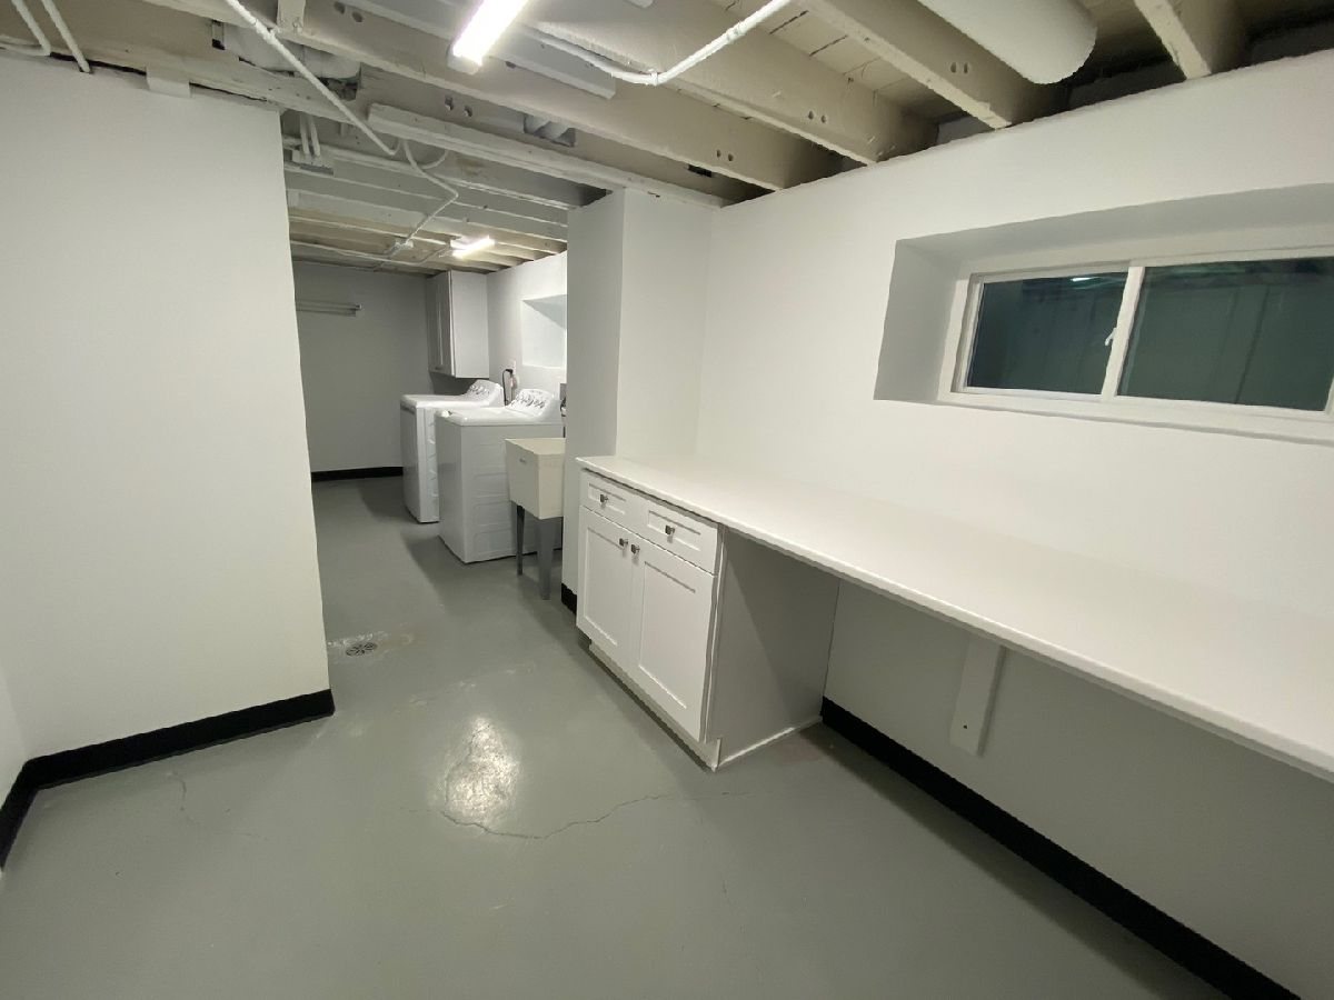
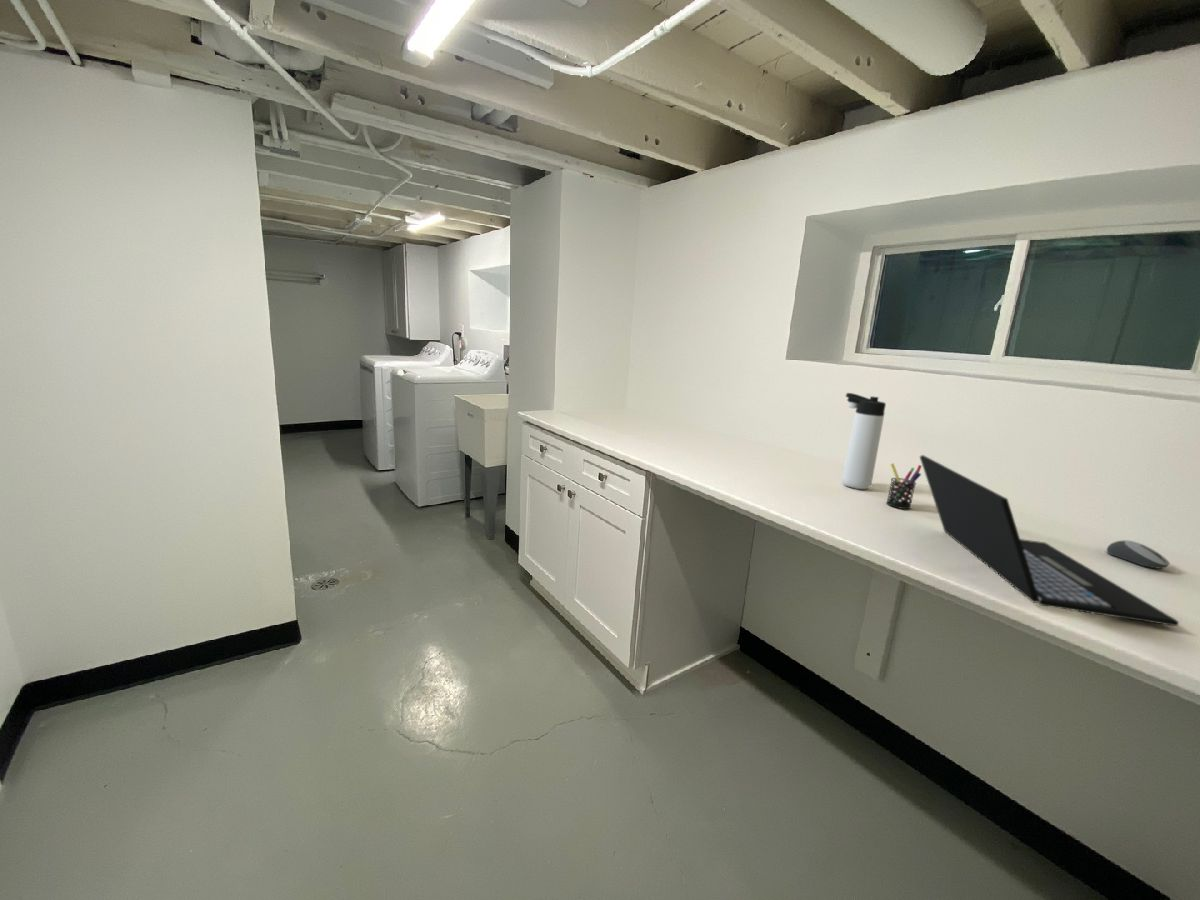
+ pen holder [885,462,923,510]
+ laptop [919,454,1180,627]
+ computer mouse [1106,539,1171,570]
+ thermos bottle [841,392,887,490]
